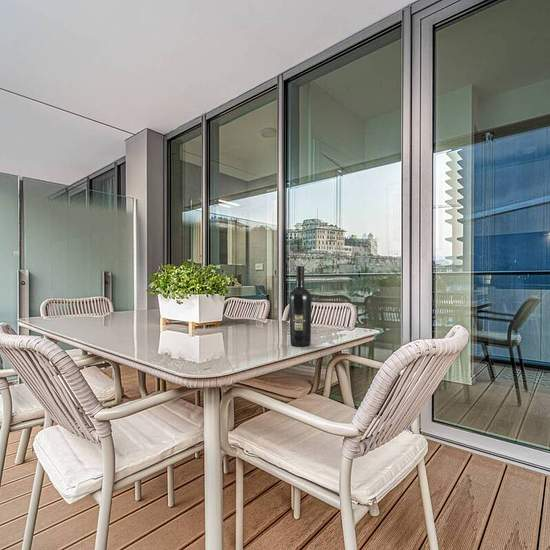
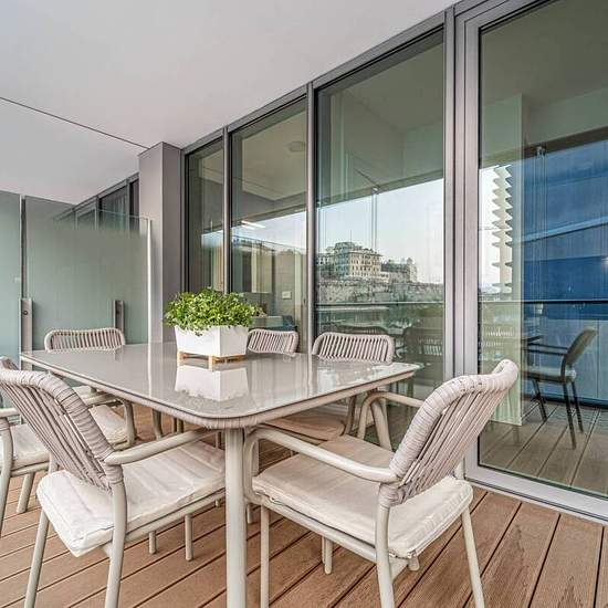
- wine bottle [288,265,313,347]
